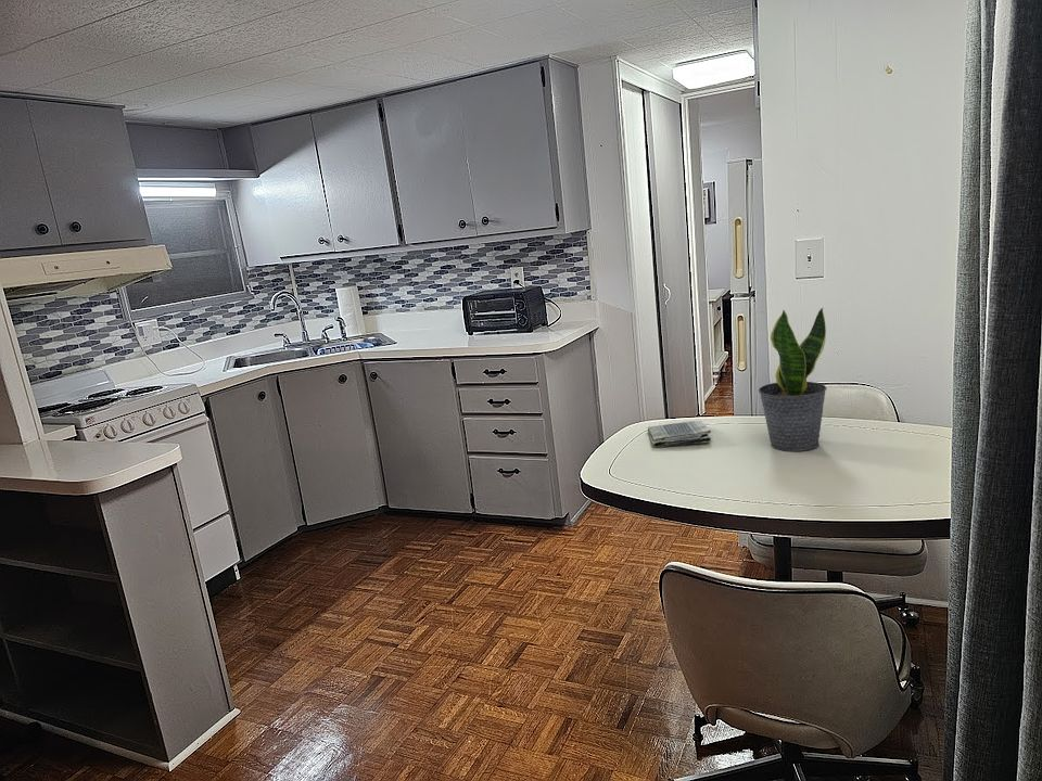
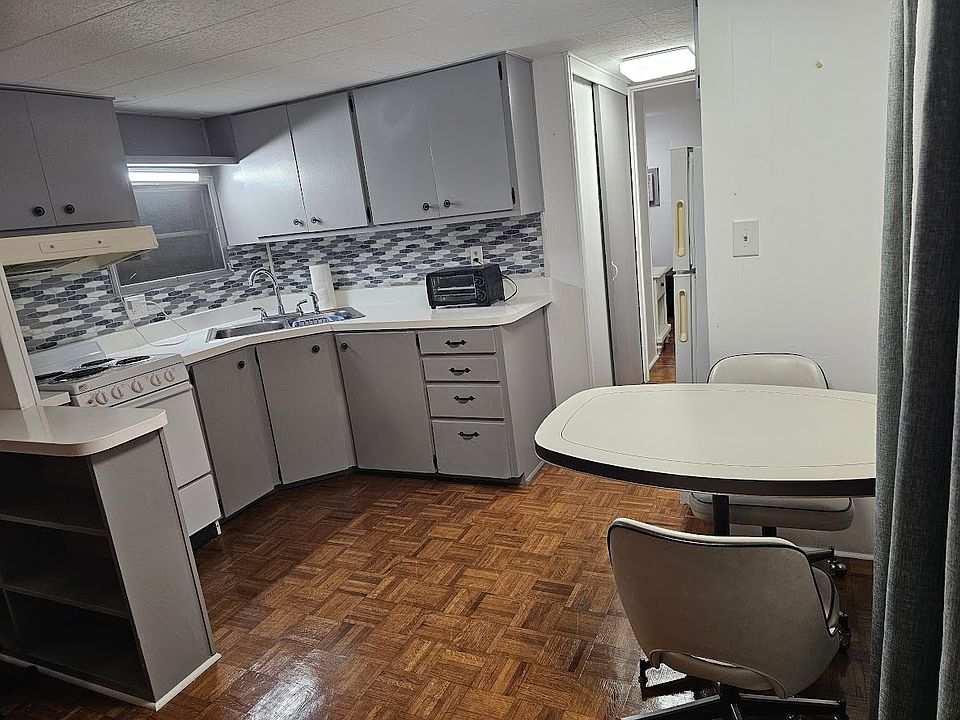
- dish towel [647,420,712,448]
- potted plant [758,307,828,452]
